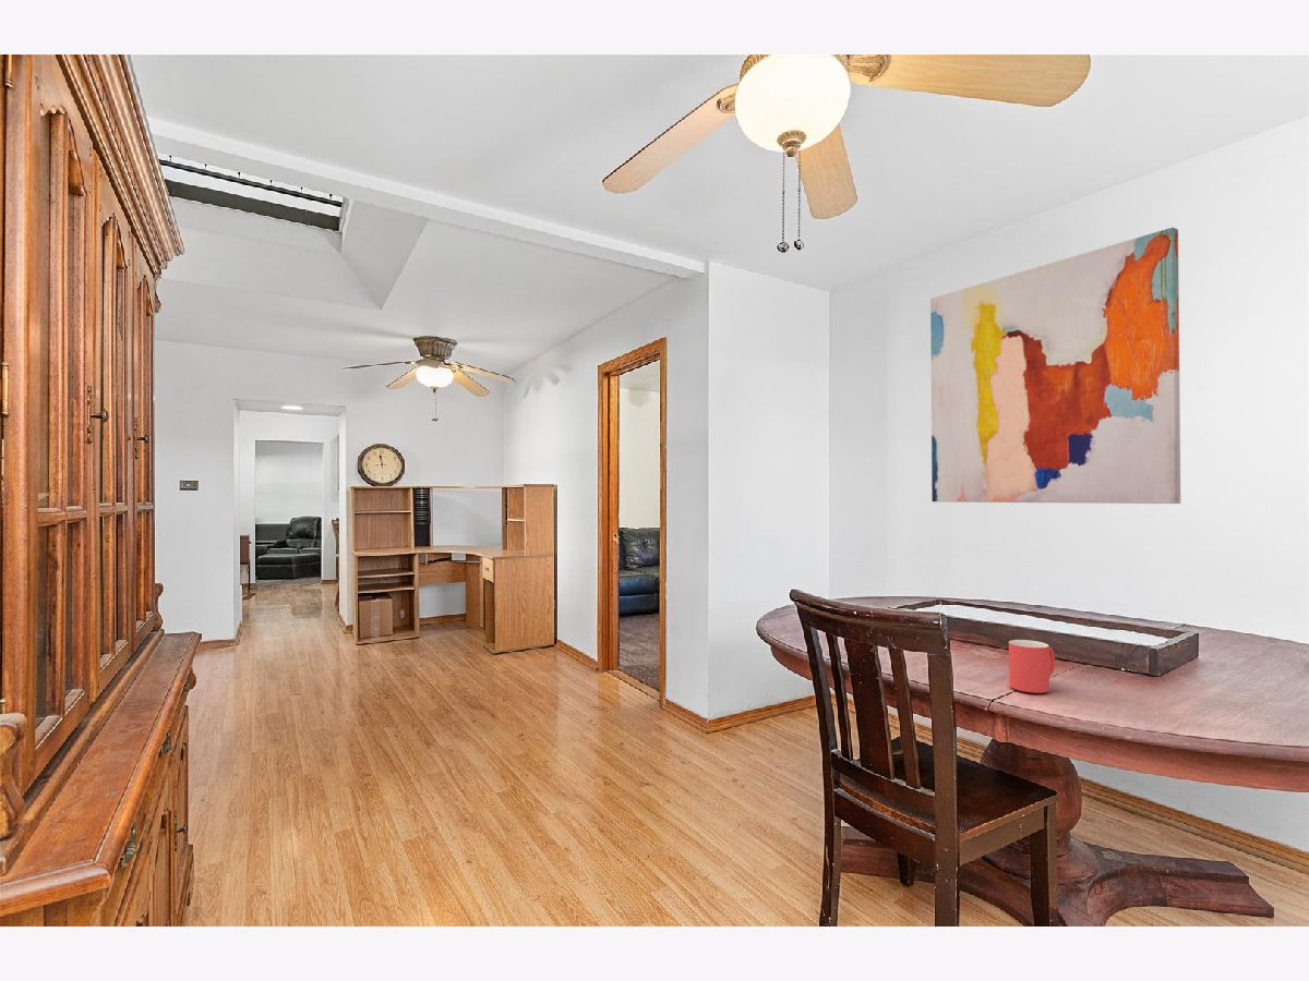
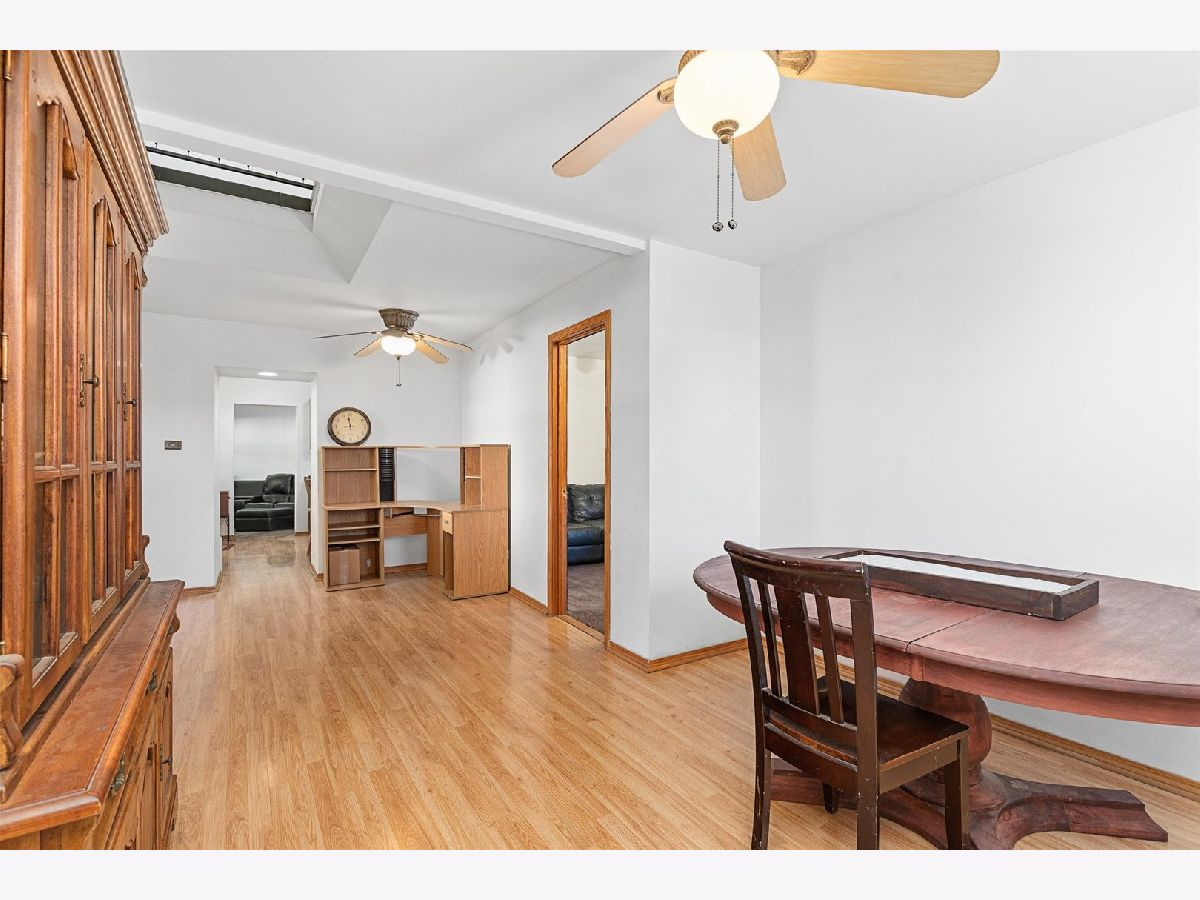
- mug [1008,639,1056,694]
- wall art [929,227,1181,505]
